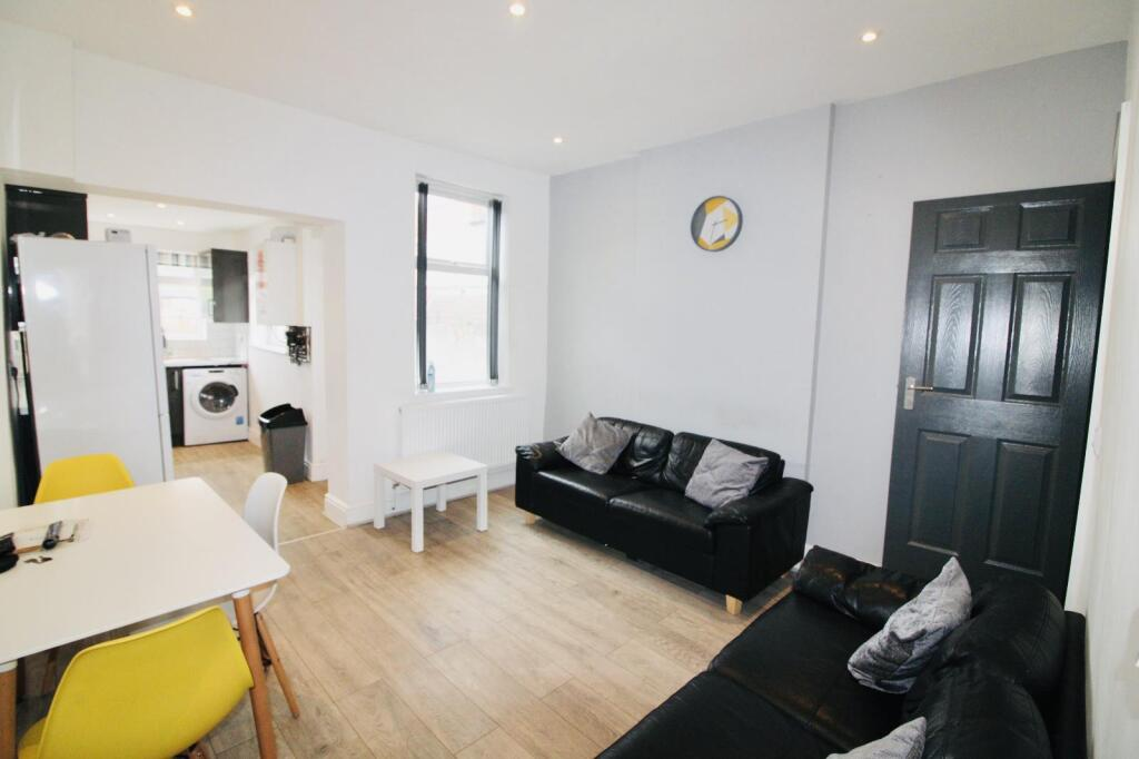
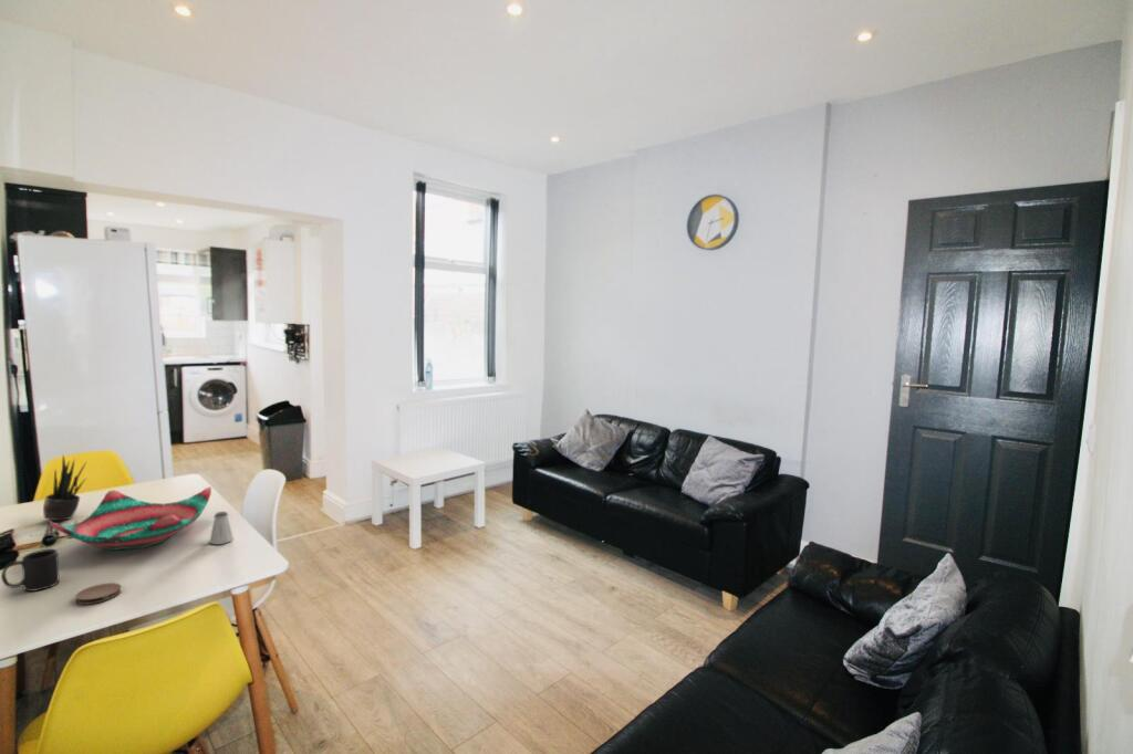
+ potted plant [42,454,87,522]
+ saltshaker [208,511,235,545]
+ mug [0,548,60,593]
+ coaster [74,582,122,606]
+ decorative bowl [49,485,212,552]
